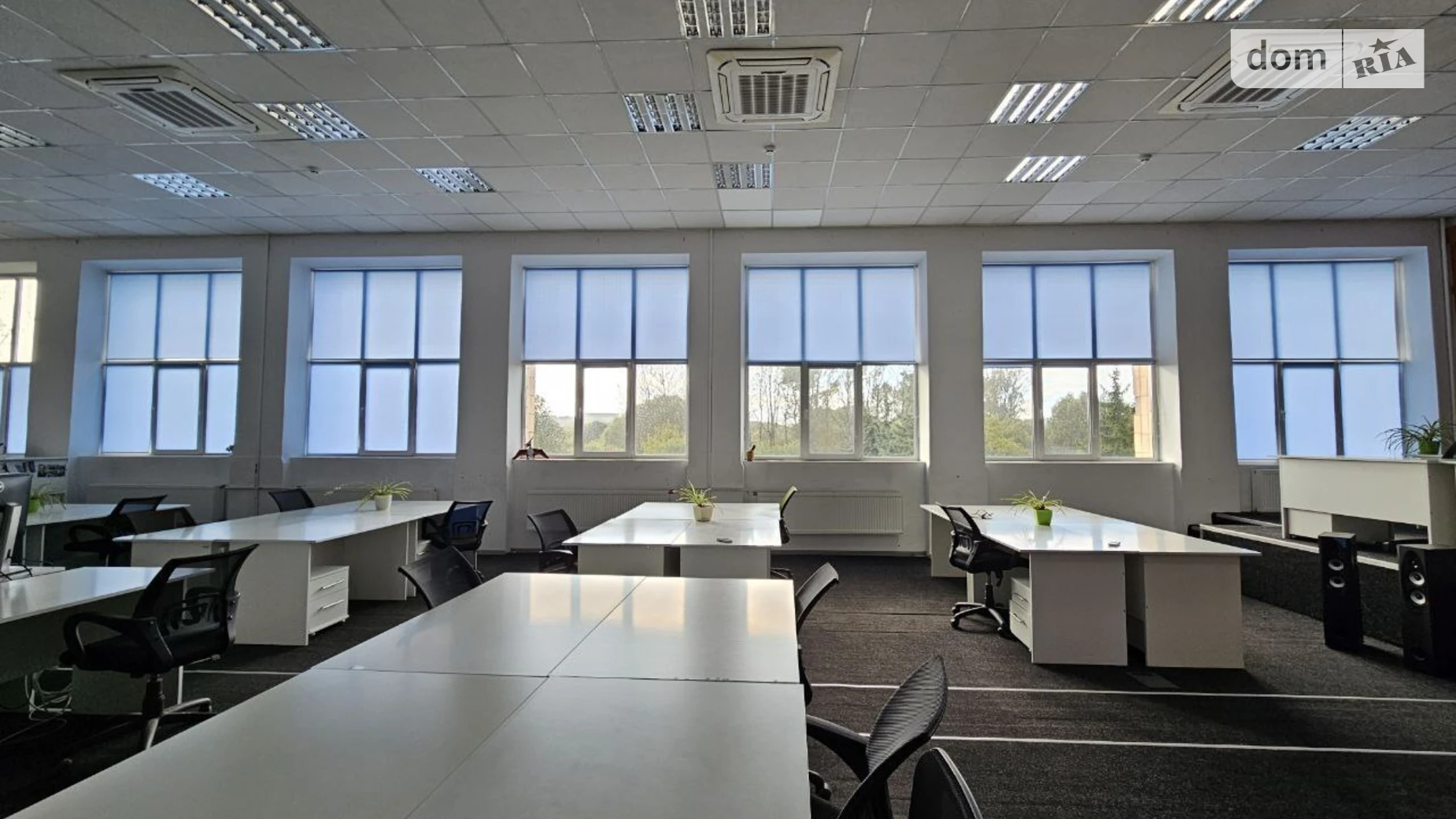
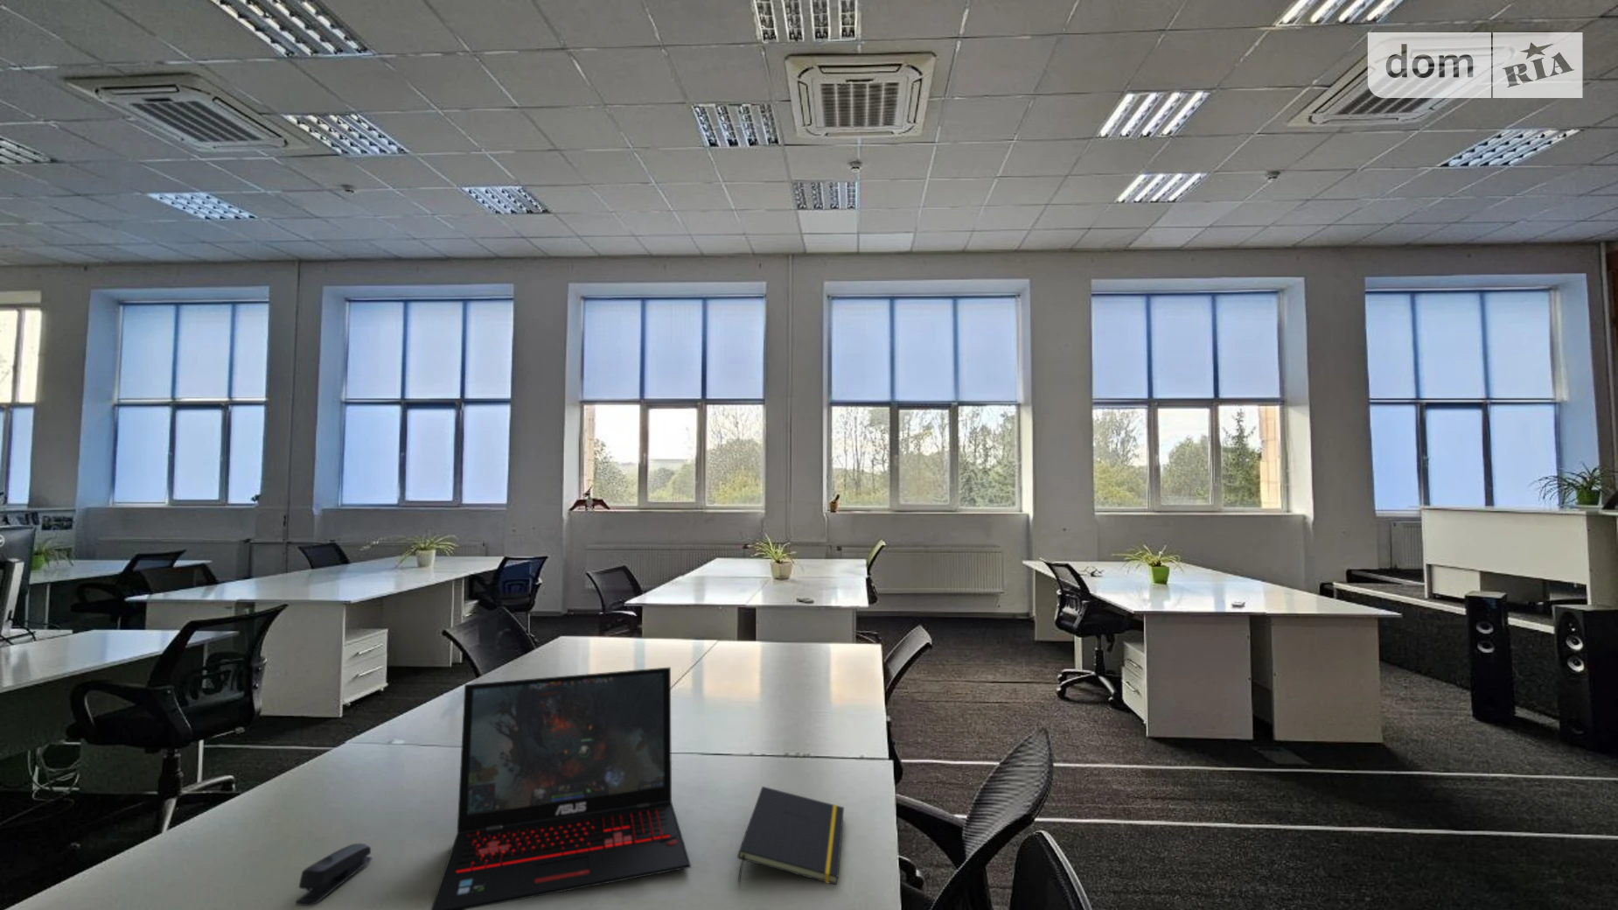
+ notepad [737,786,845,886]
+ stapler [296,842,373,907]
+ laptop [430,666,692,910]
